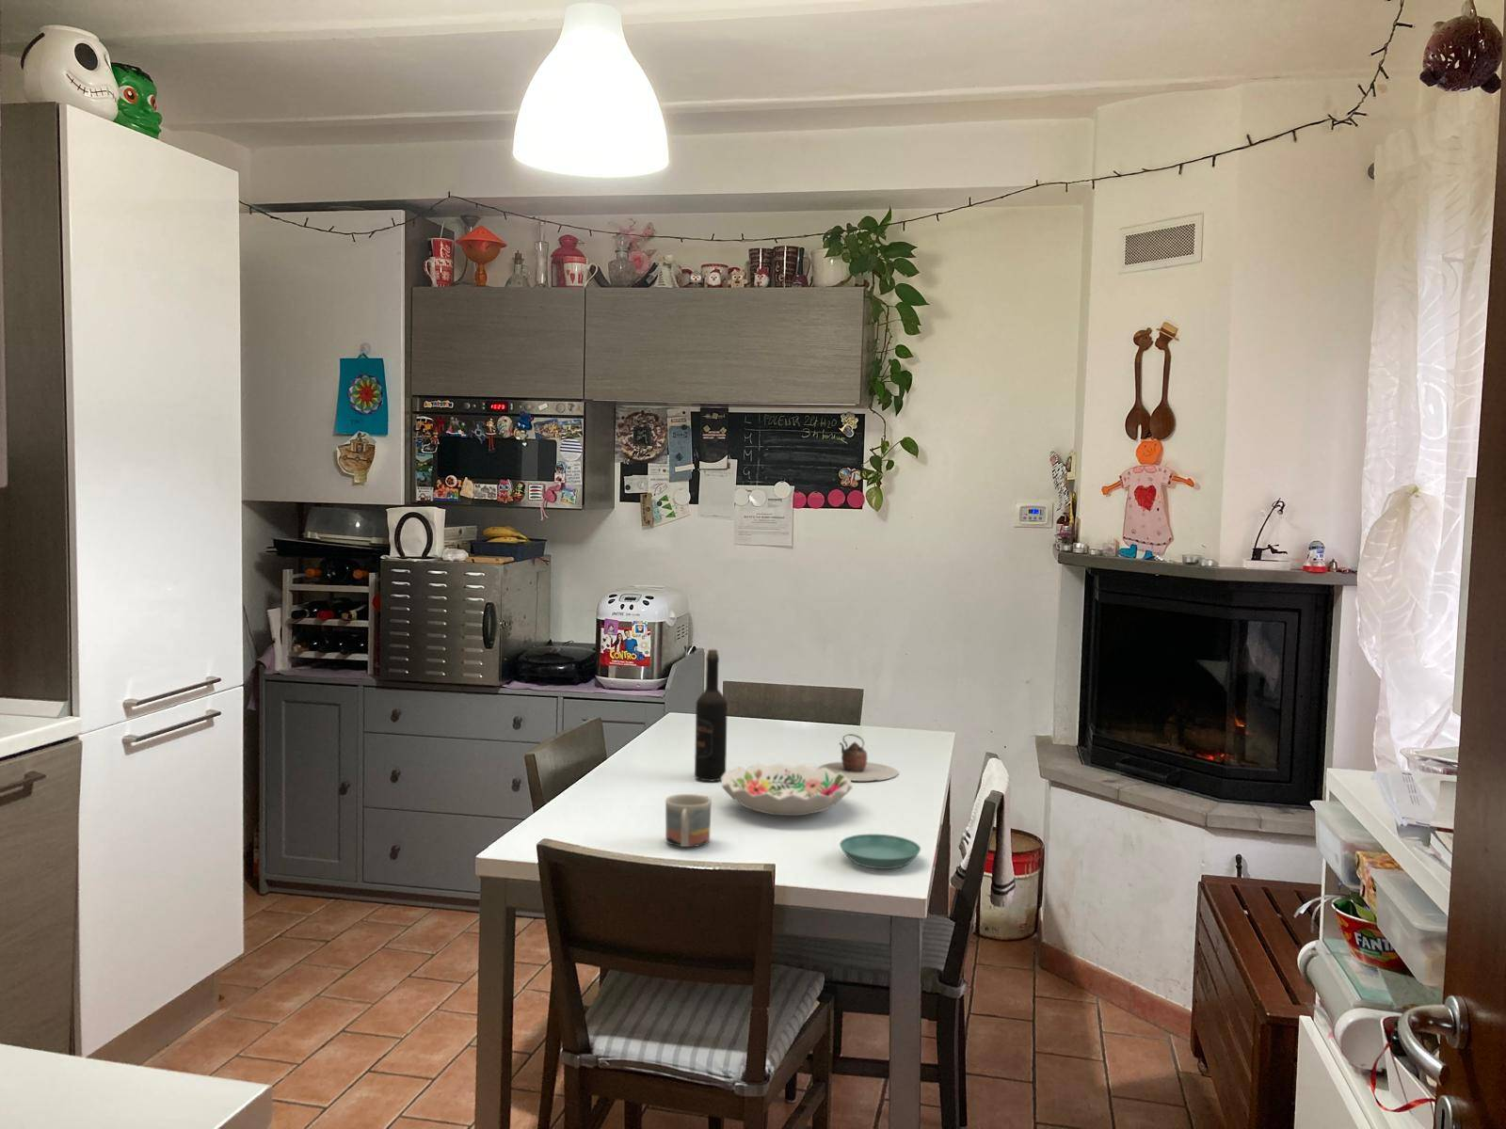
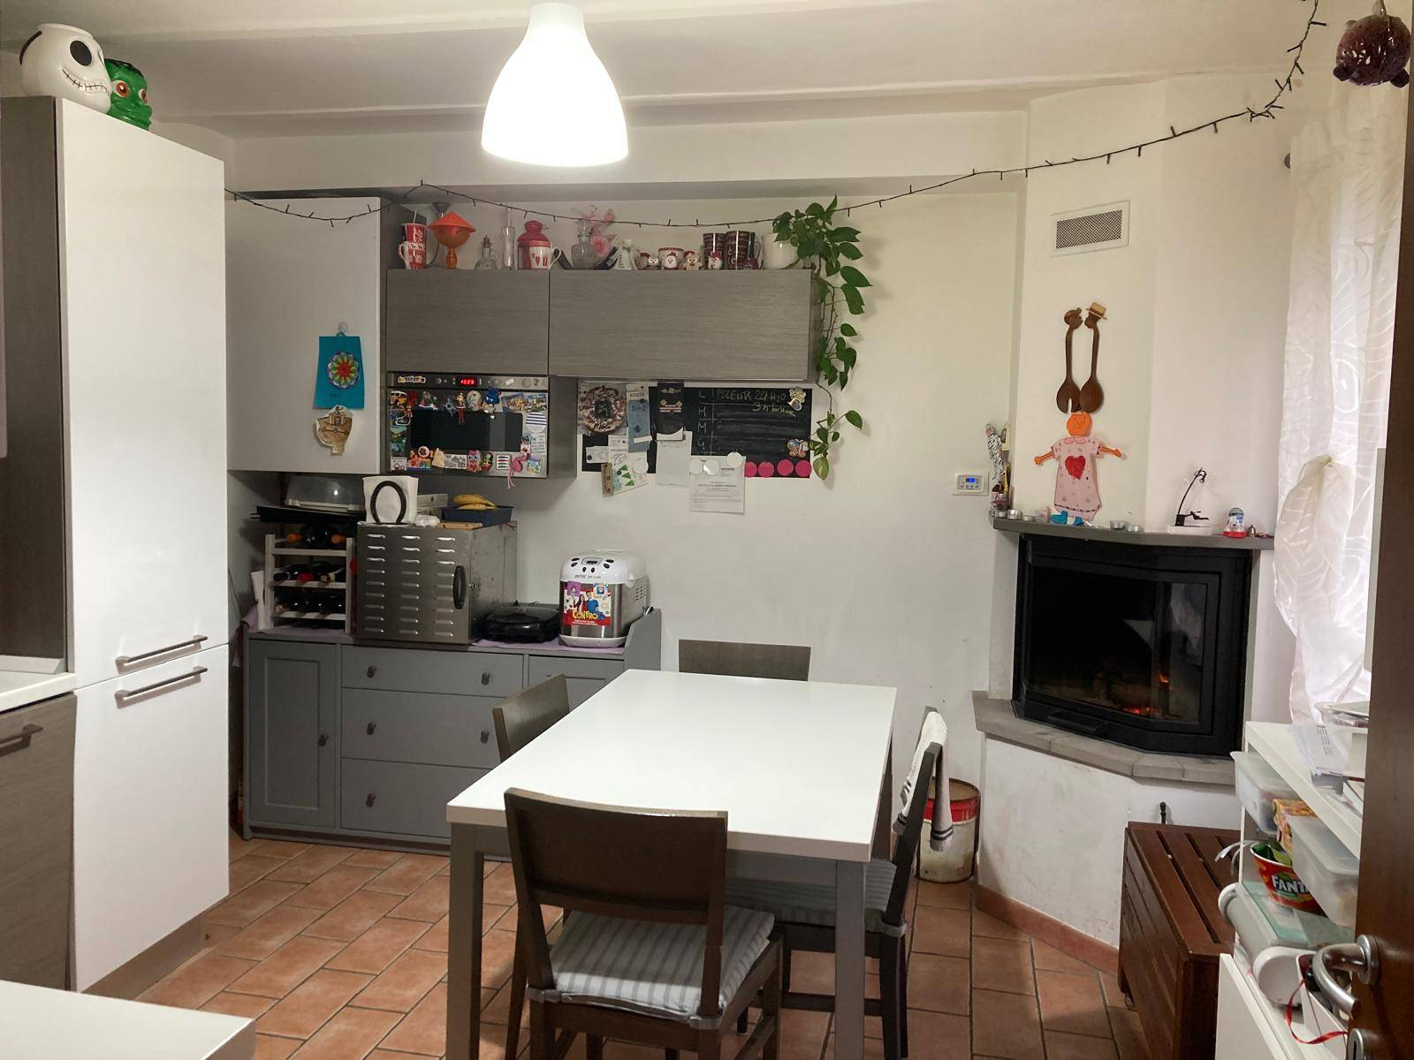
- mug [664,793,713,848]
- decorative bowl [720,763,854,817]
- wine bottle [694,649,728,782]
- teapot [816,733,900,782]
- saucer [838,834,921,869]
